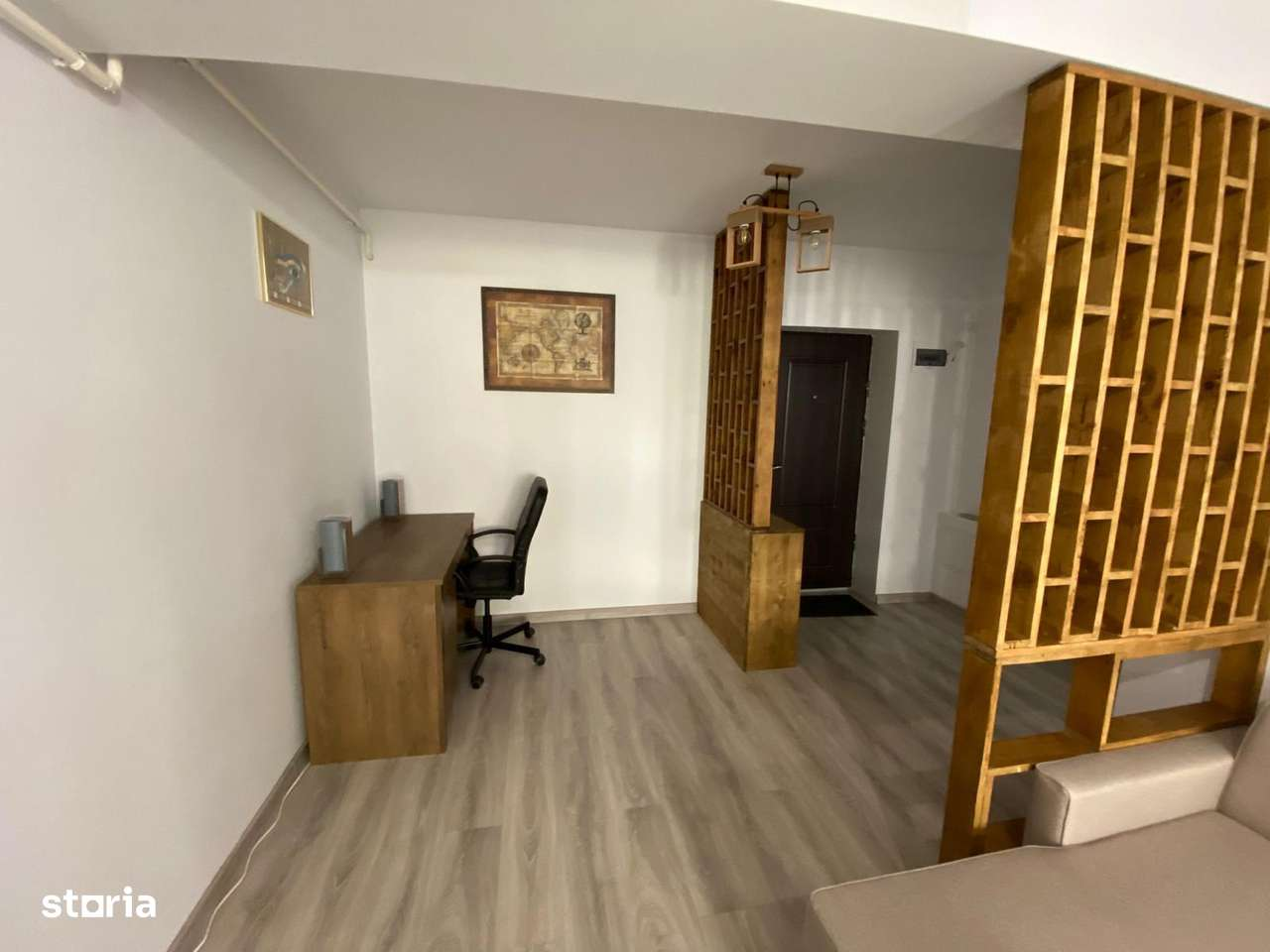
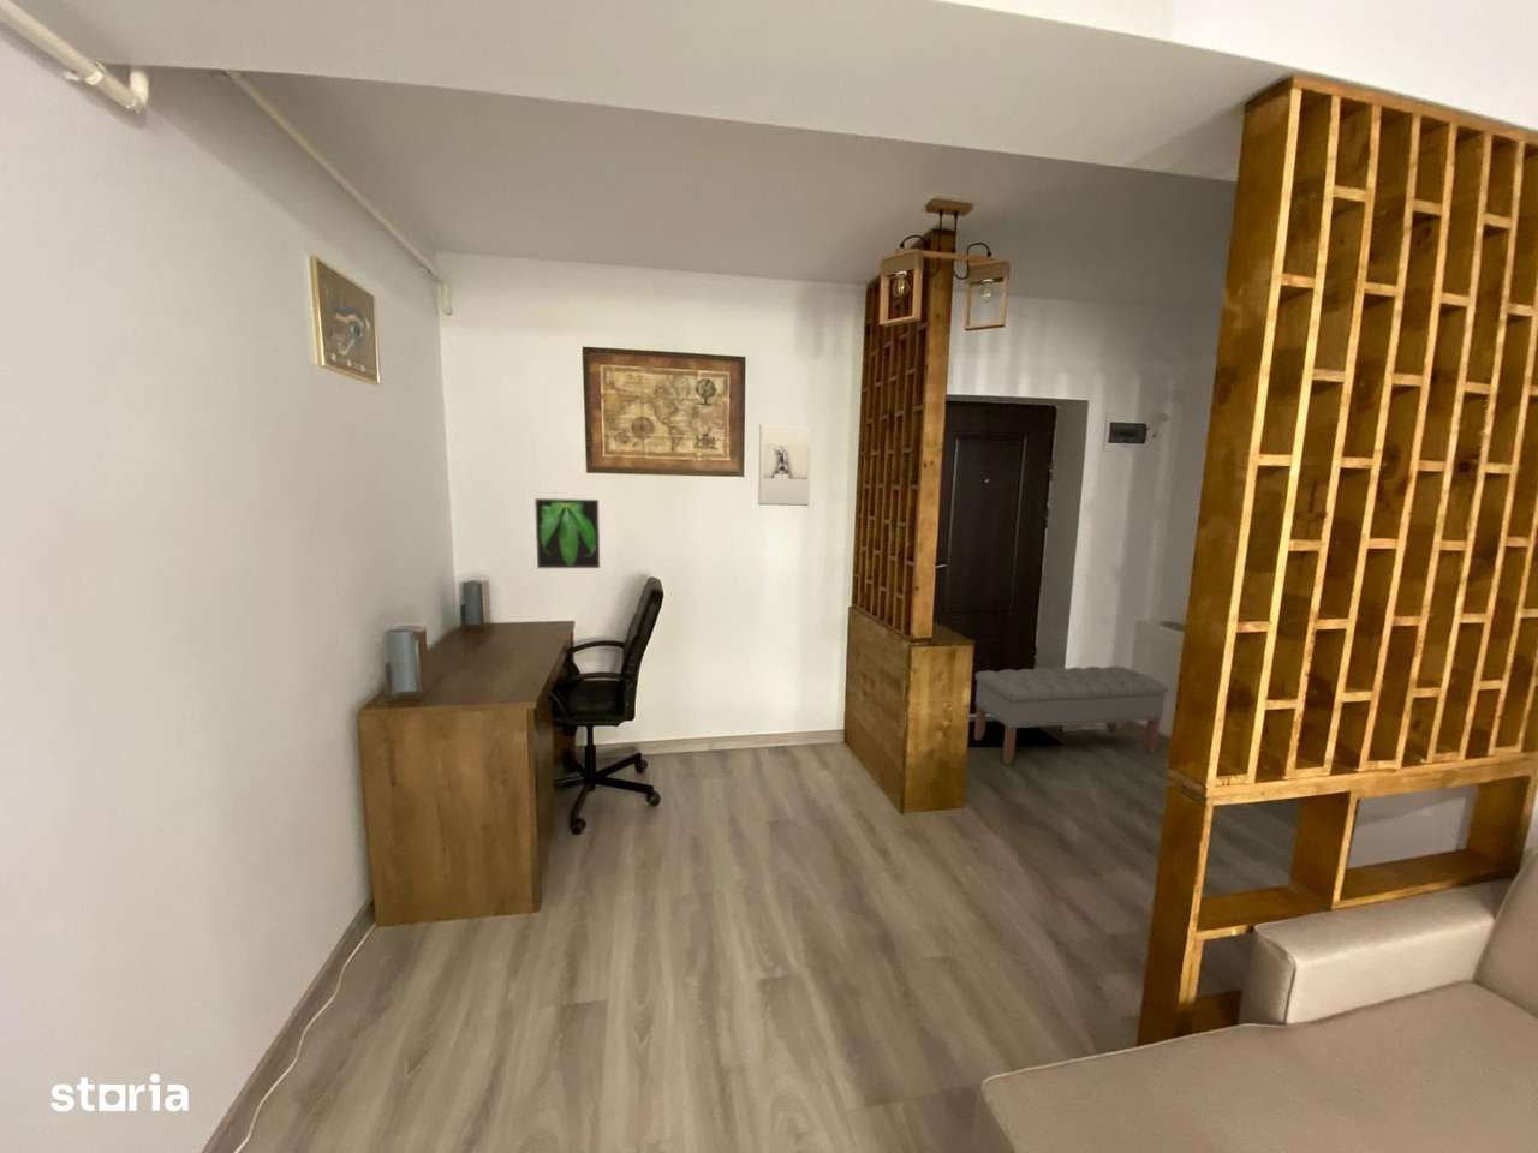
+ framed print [534,498,601,569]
+ wall sculpture [757,424,813,506]
+ bench [974,665,1169,765]
